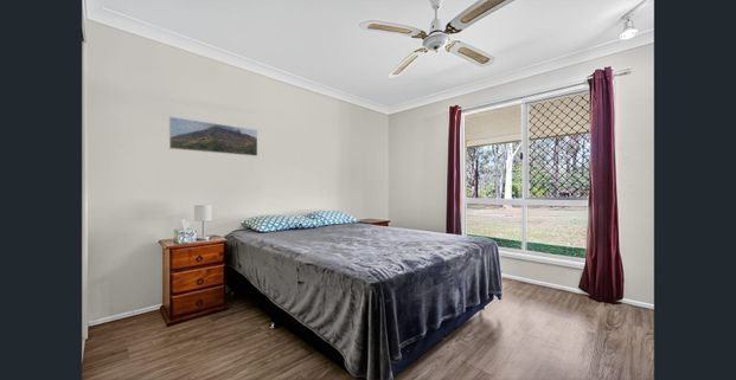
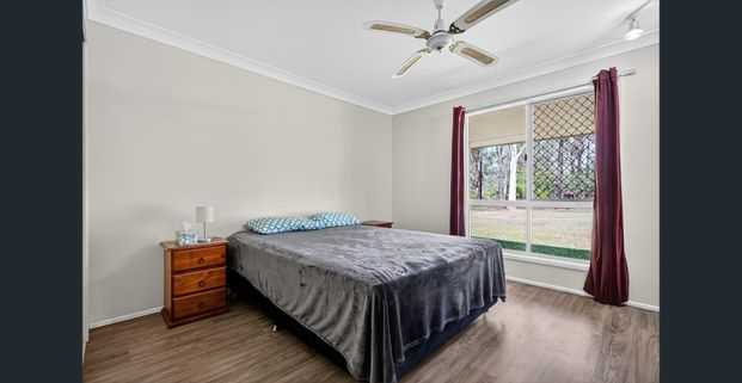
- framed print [168,116,258,157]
